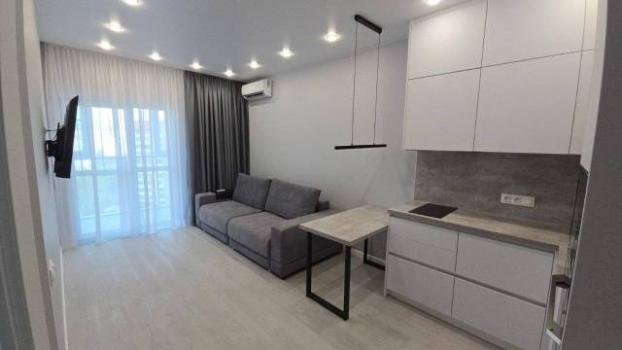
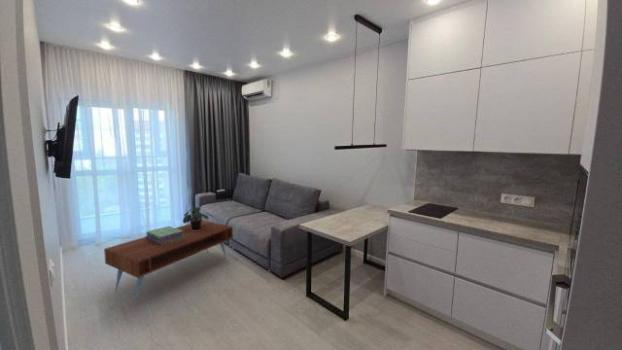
+ stack of books [144,225,184,245]
+ coffee table [103,219,234,306]
+ potted plant [182,206,214,230]
